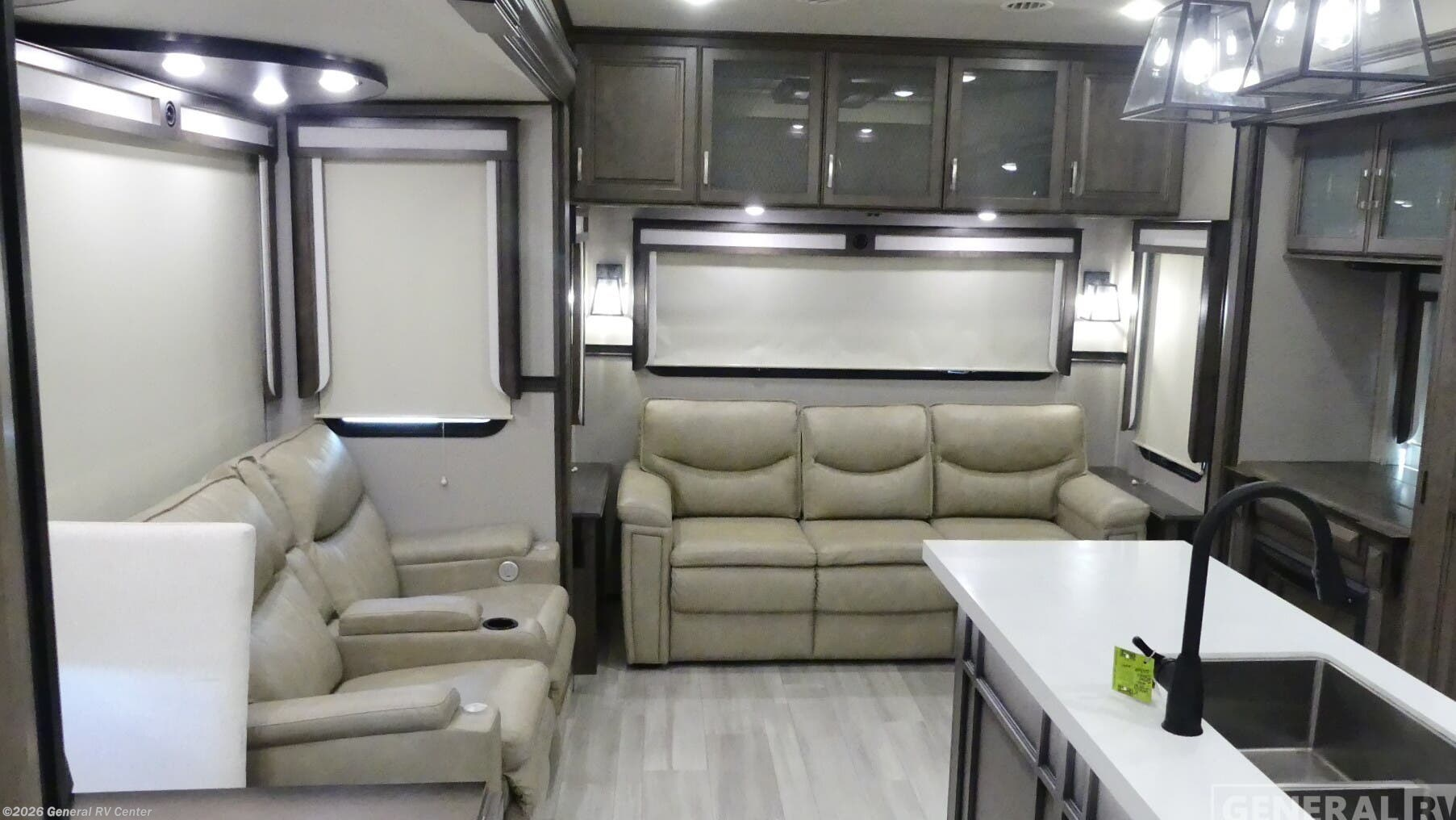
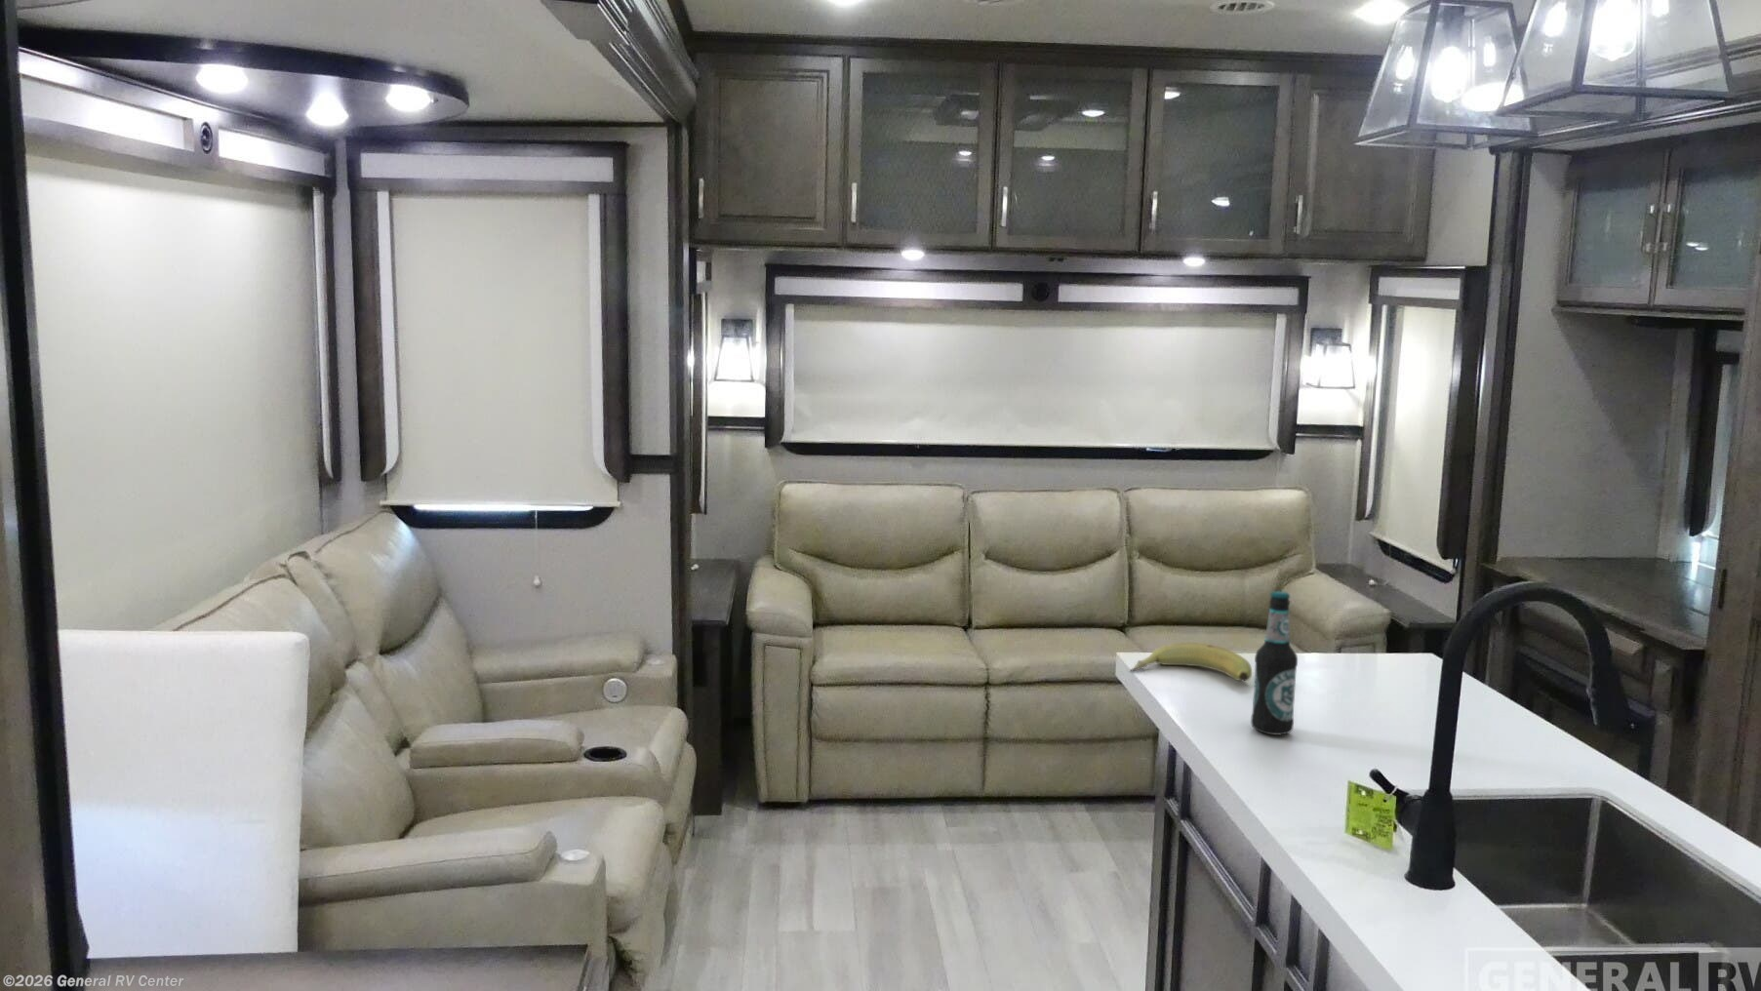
+ banana [1128,642,1253,682]
+ bottle [1249,590,1299,736]
